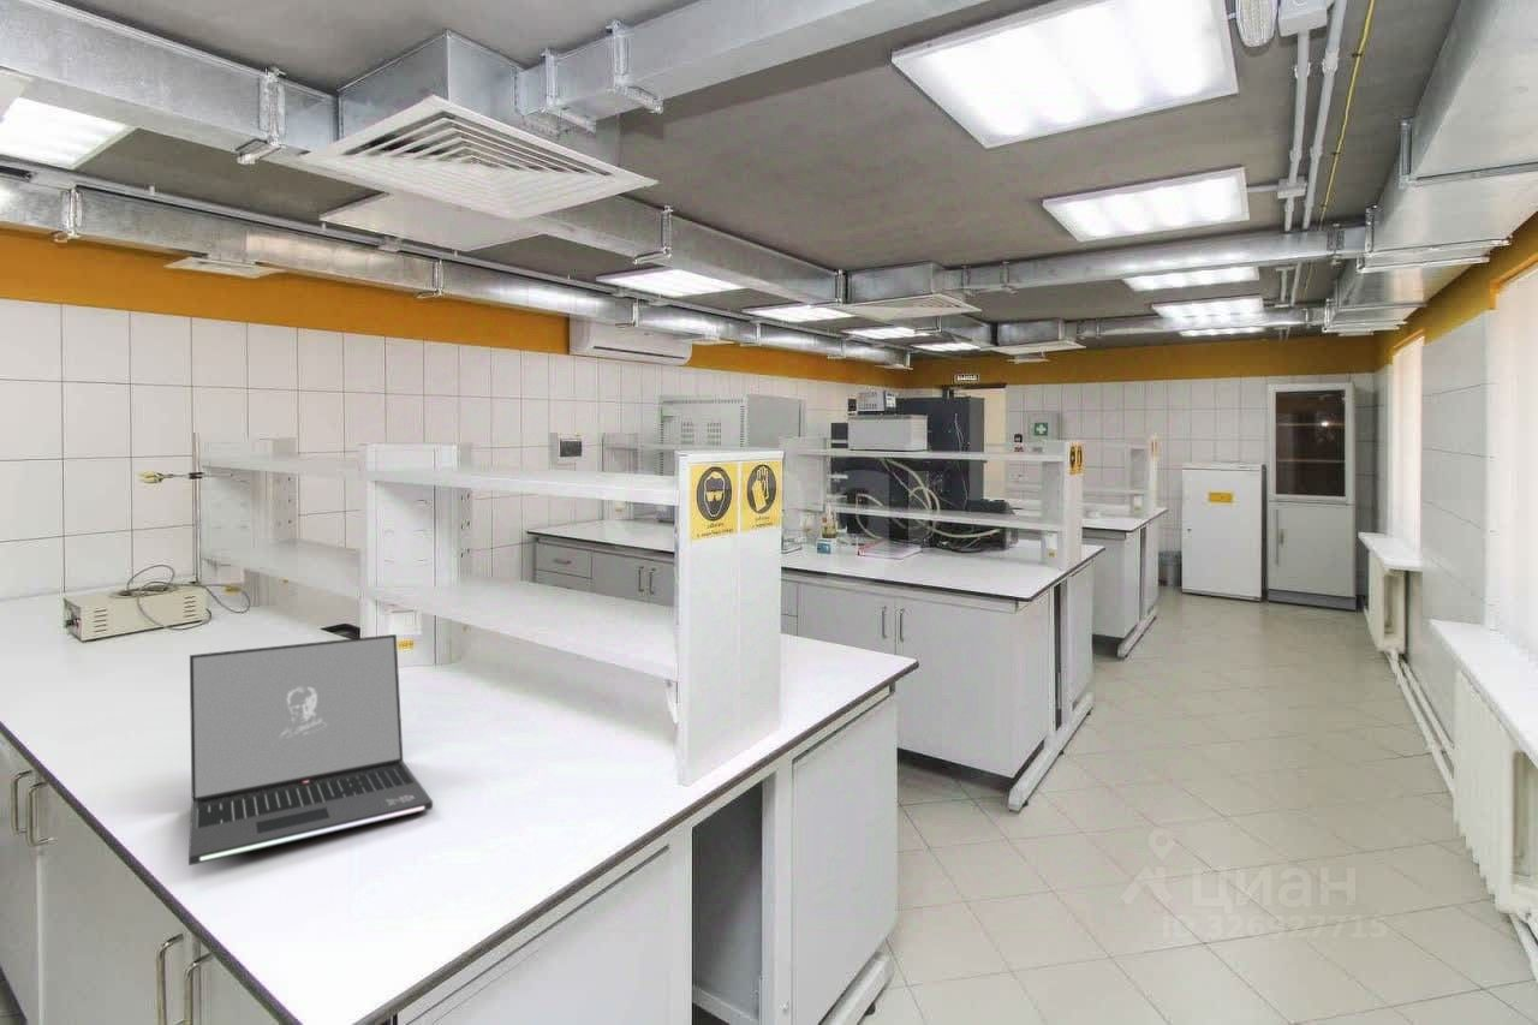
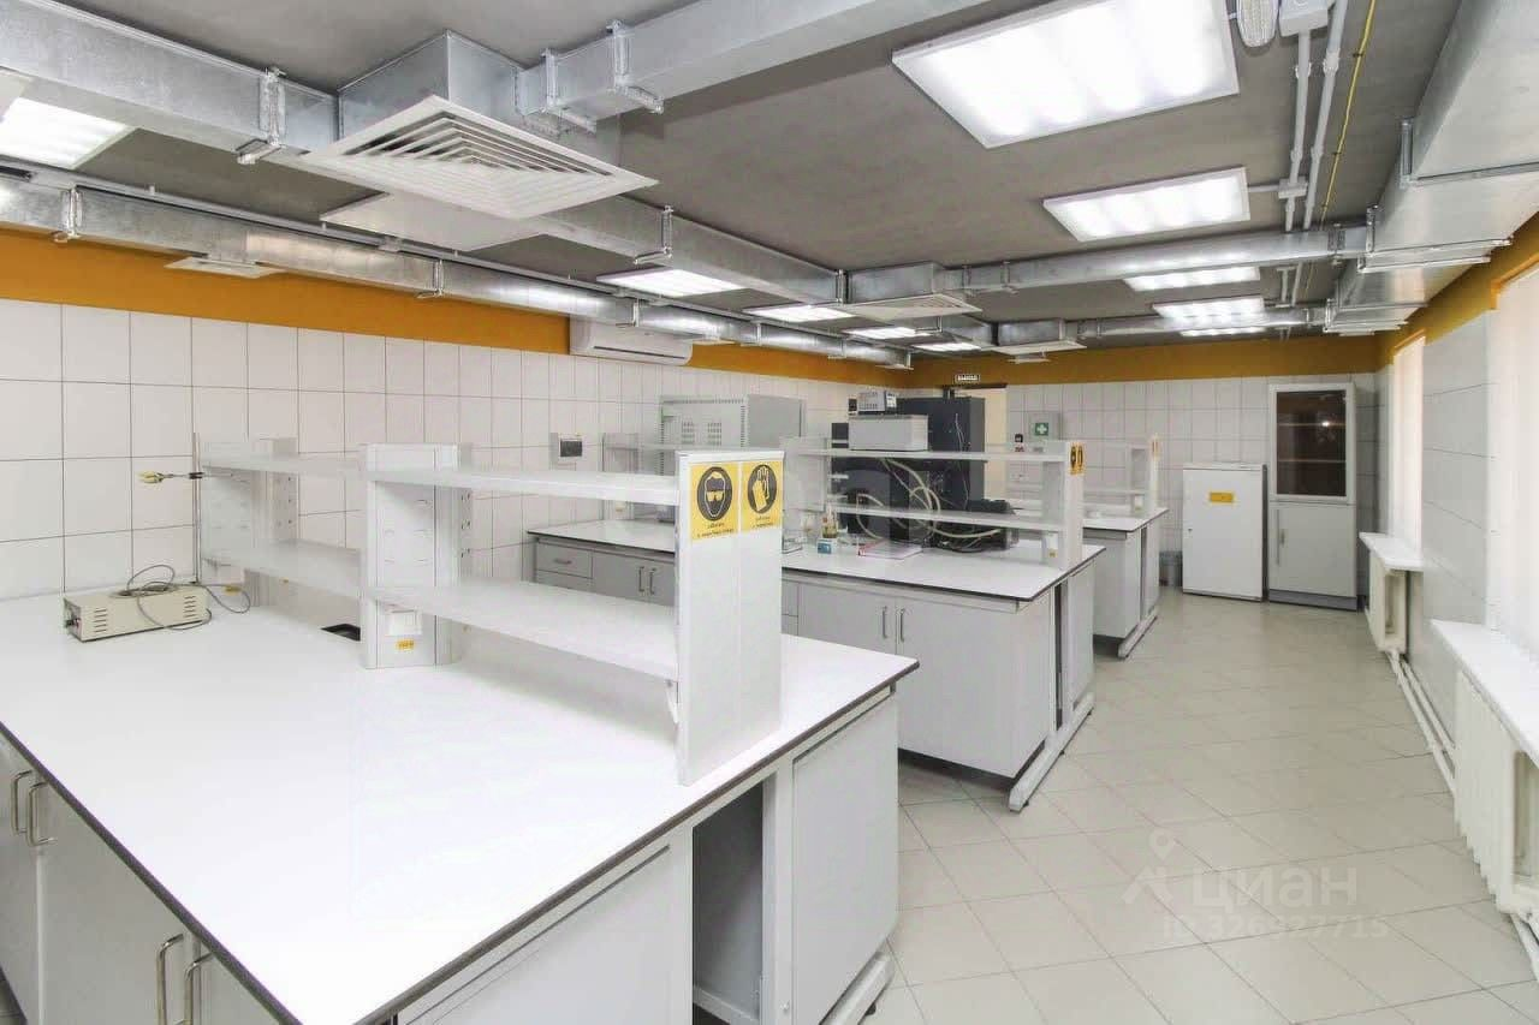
- laptop [187,633,434,866]
